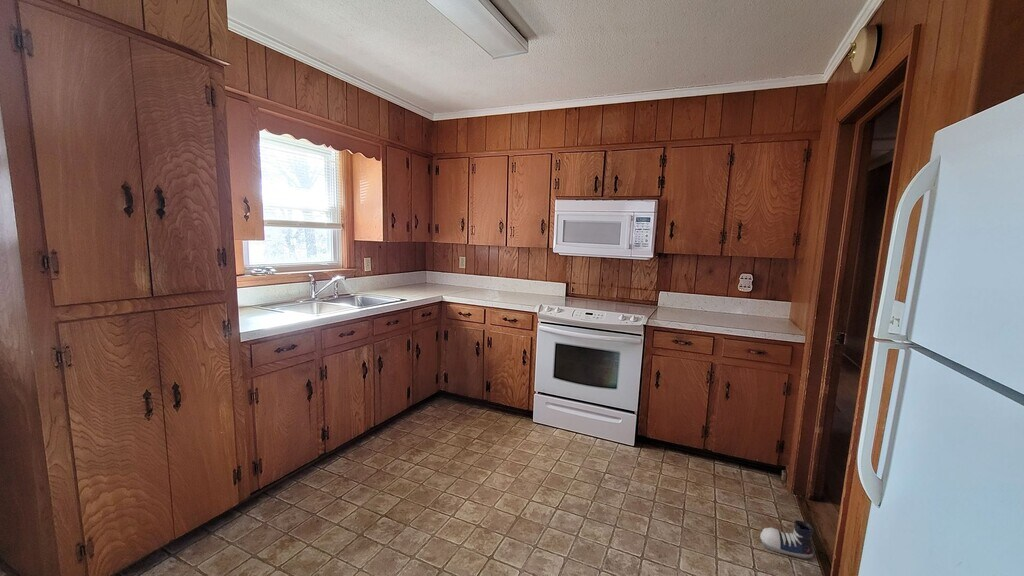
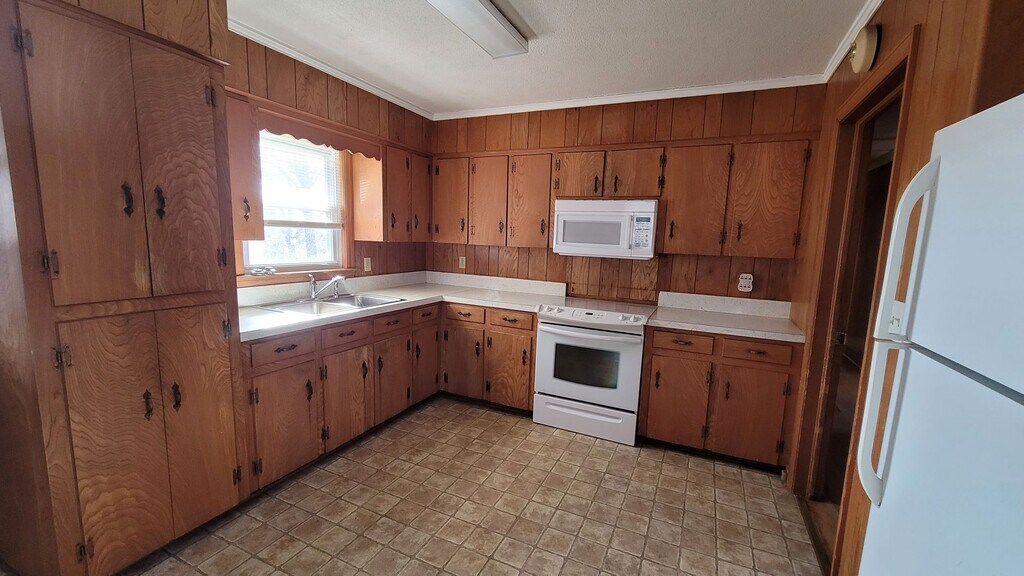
- shoe [759,519,815,560]
